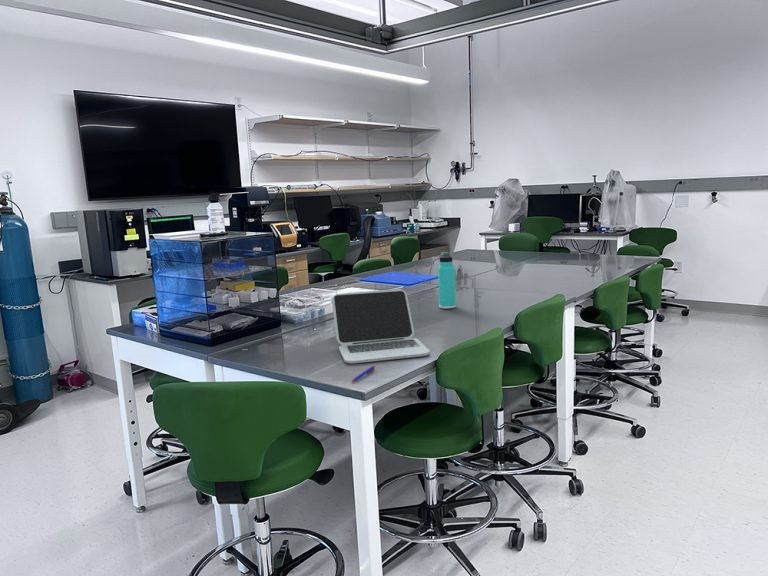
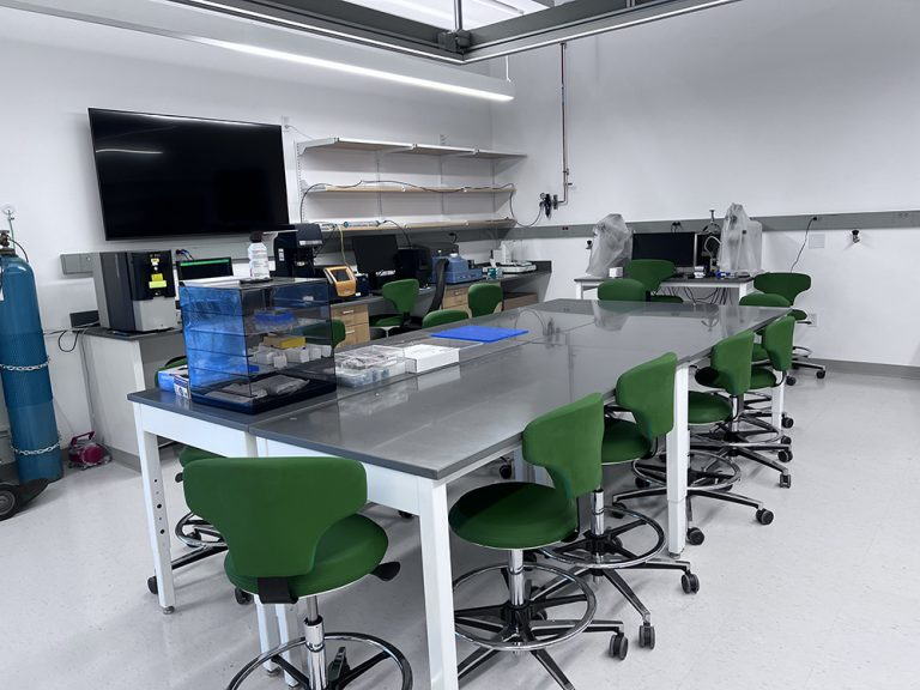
- laptop [331,288,431,364]
- thermos bottle [437,251,457,310]
- pen [350,365,376,383]
